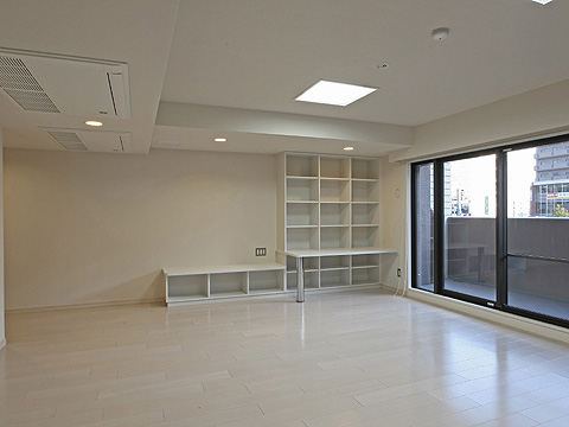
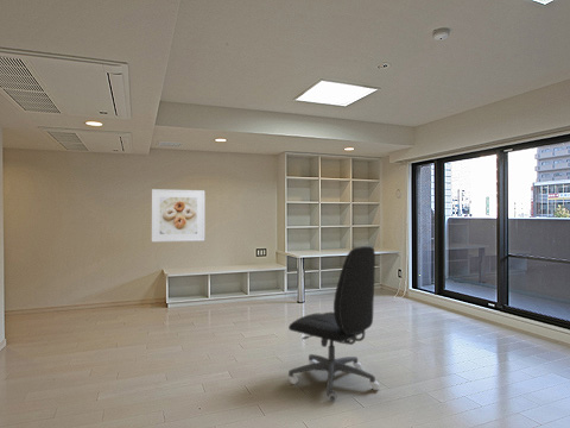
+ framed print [151,188,205,243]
+ office chair [287,245,380,402]
